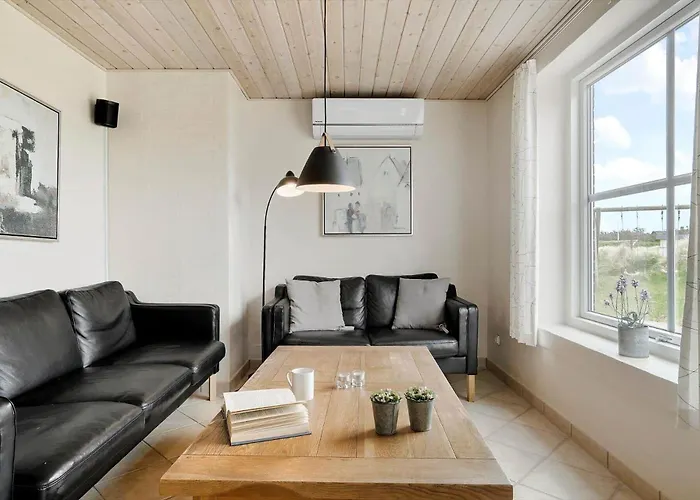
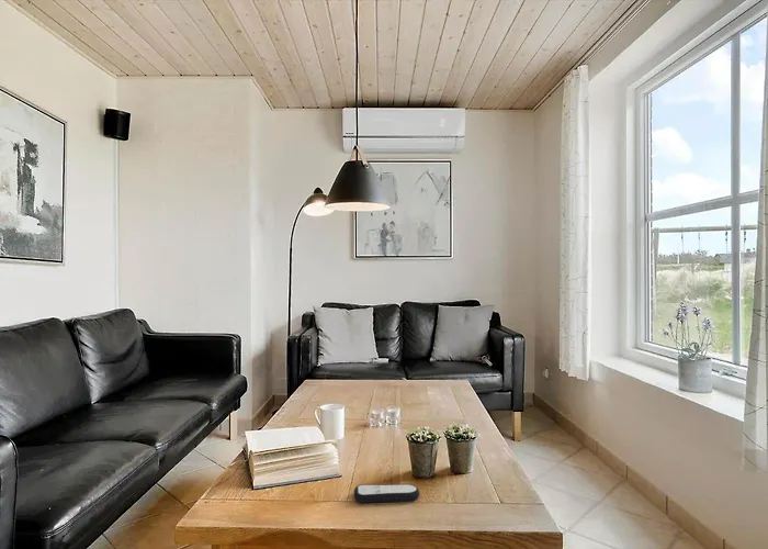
+ remote control [353,483,420,504]
